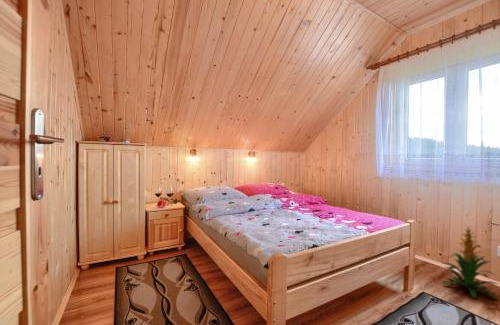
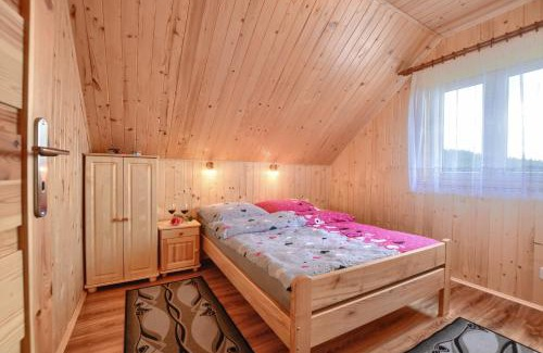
- indoor plant [440,225,500,301]
